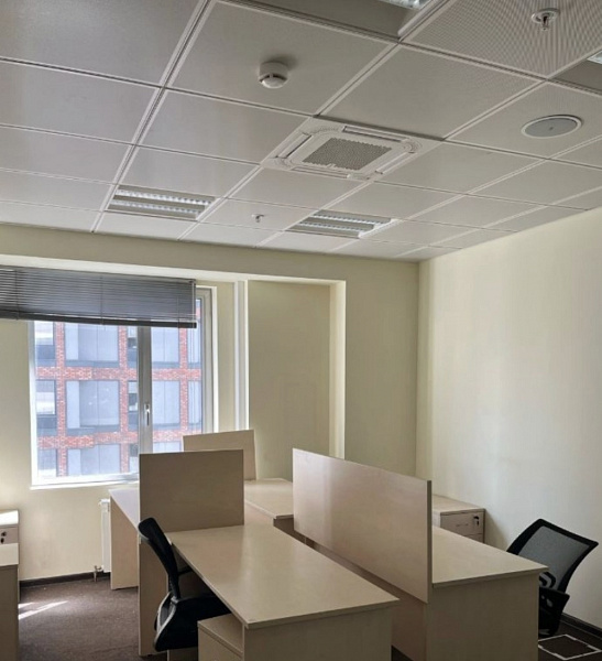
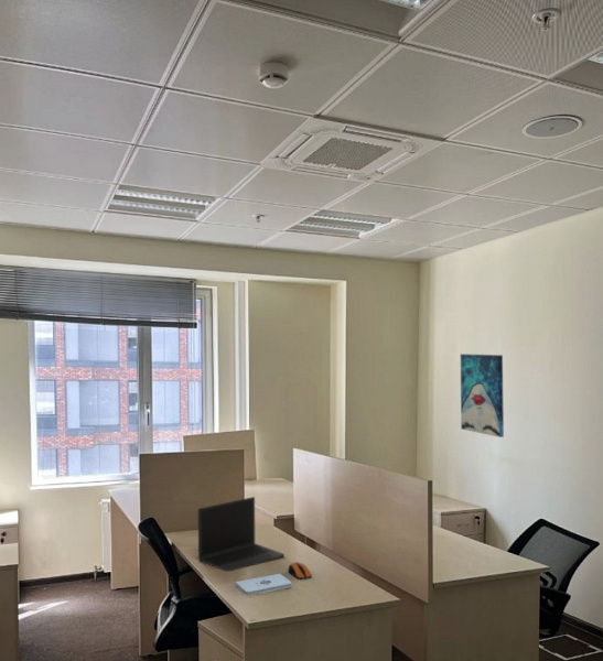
+ computer mouse [288,561,313,581]
+ wall art [460,353,505,438]
+ notepad [235,573,292,596]
+ laptop [197,496,286,573]
